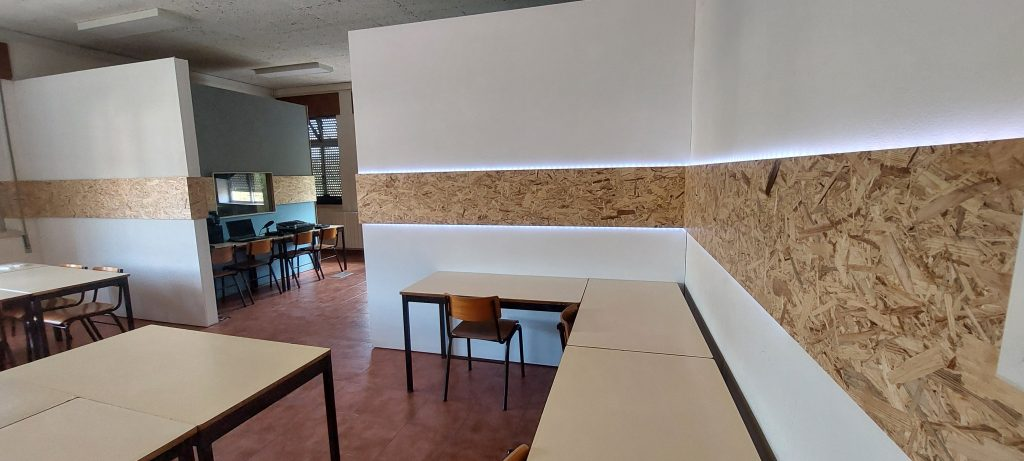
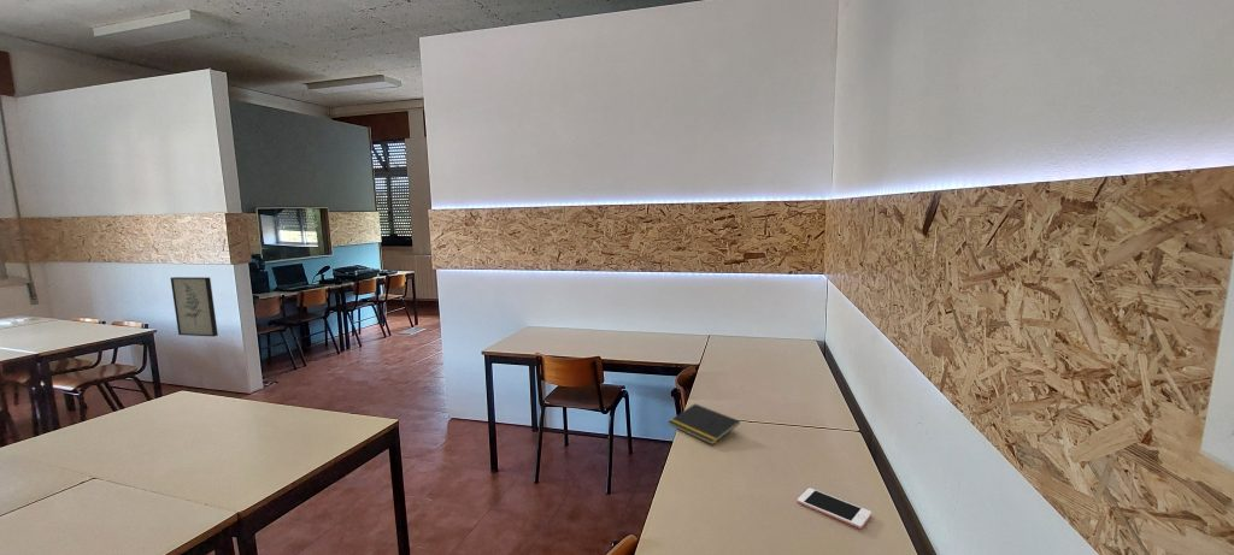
+ notepad [666,403,741,445]
+ cell phone [797,488,872,530]
+ wall art [170,276,219,338]
